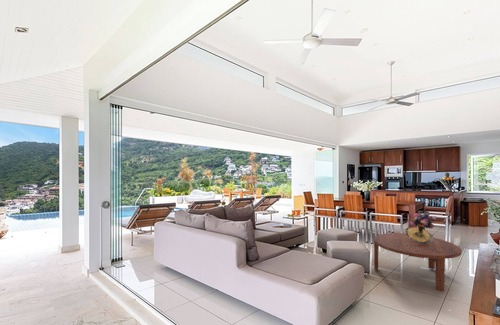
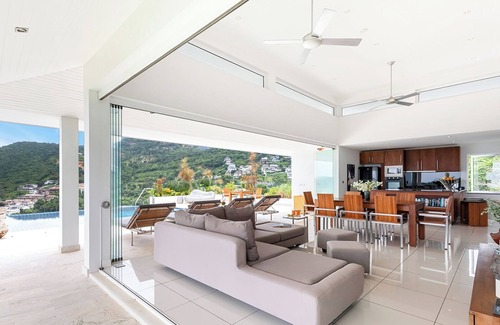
- coffee table [373,232,463,292]
- bouquet [404,211,437,244]
